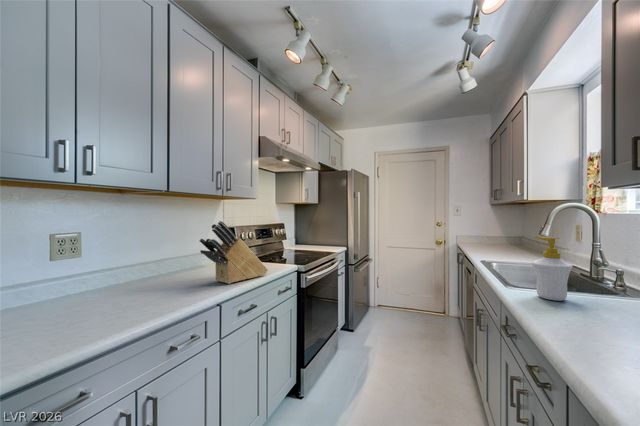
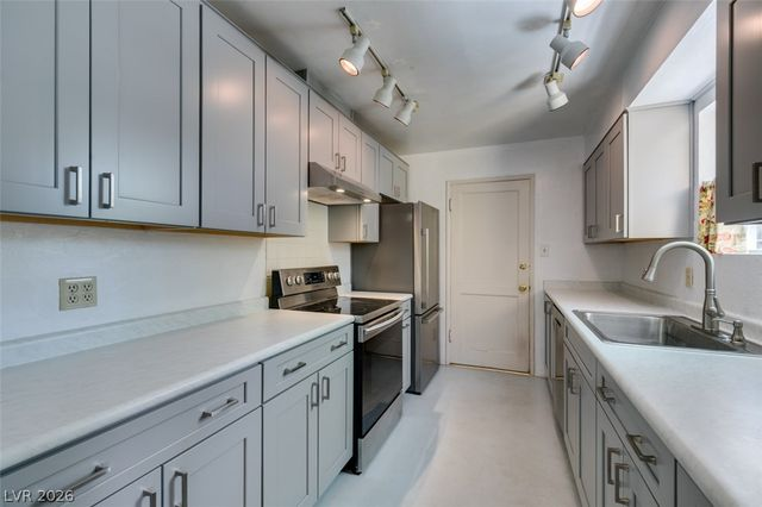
- soap bottle [531,236,573,302]
- knife block [198,220,269,285]
